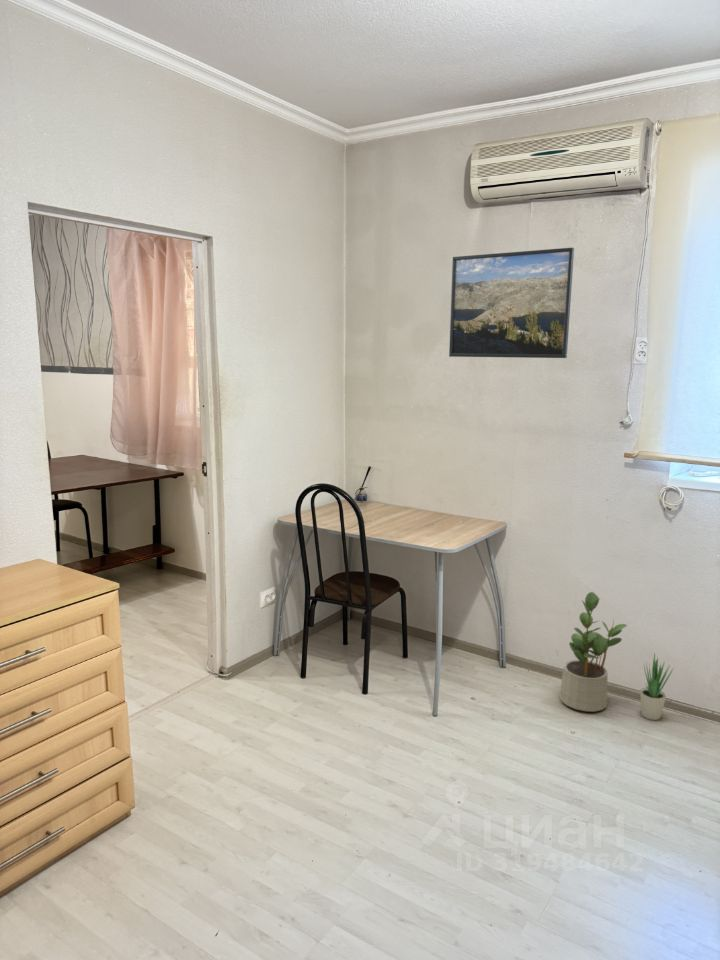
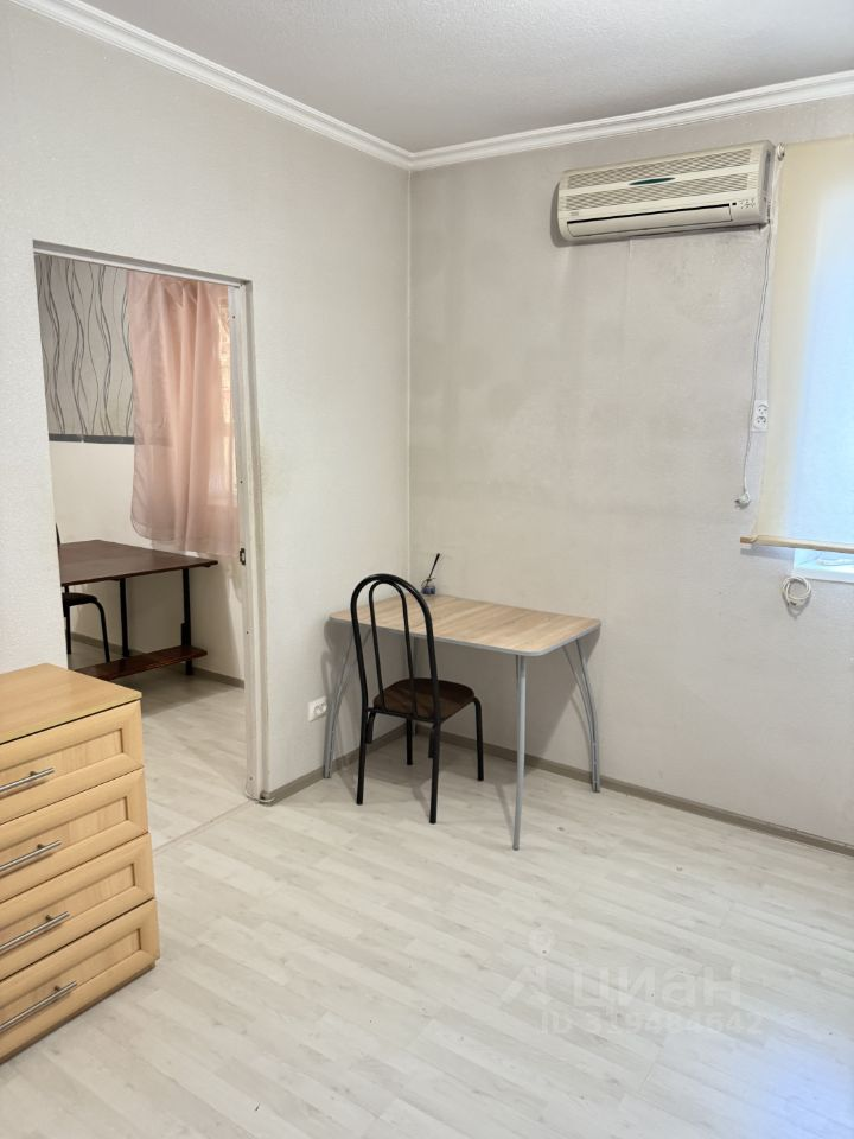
- potted plant [558,591,628,713]
- potted plant [639,652,675,721]
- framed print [448,247,575,359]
